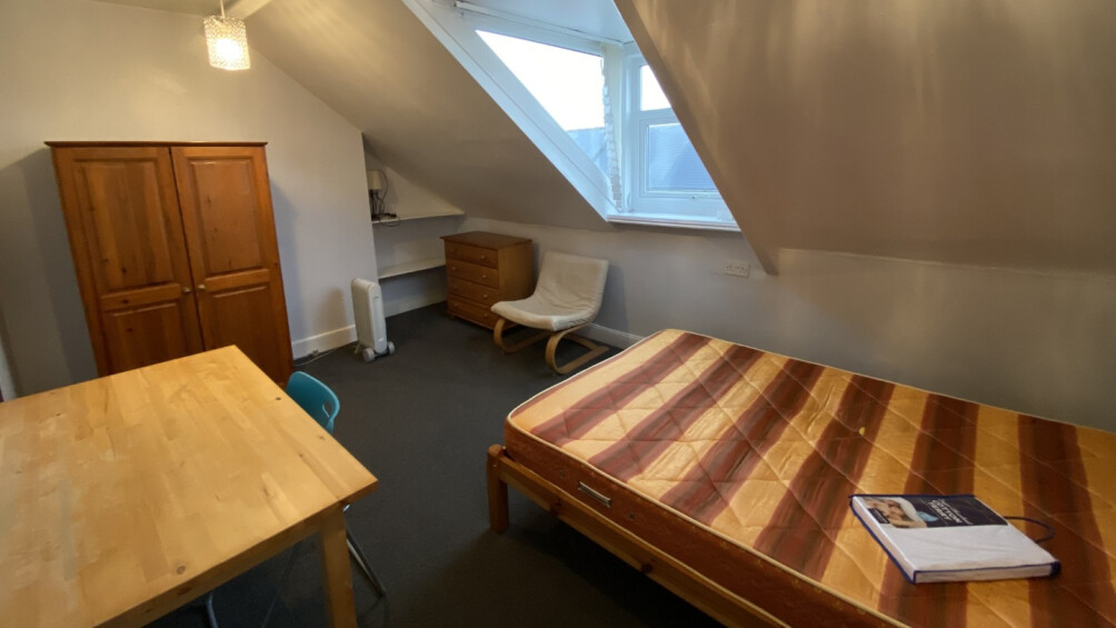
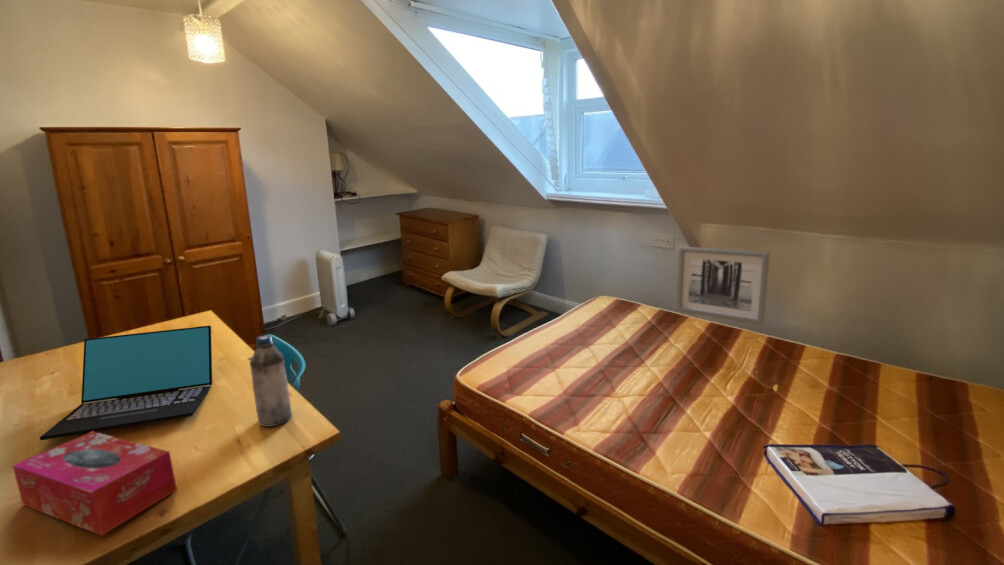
+ water bottle [248,334,293,428]
+ tissue box [11,431,178,537]
+ laptop [39,325,213,441]
+ wall art [675,246,771,326]
